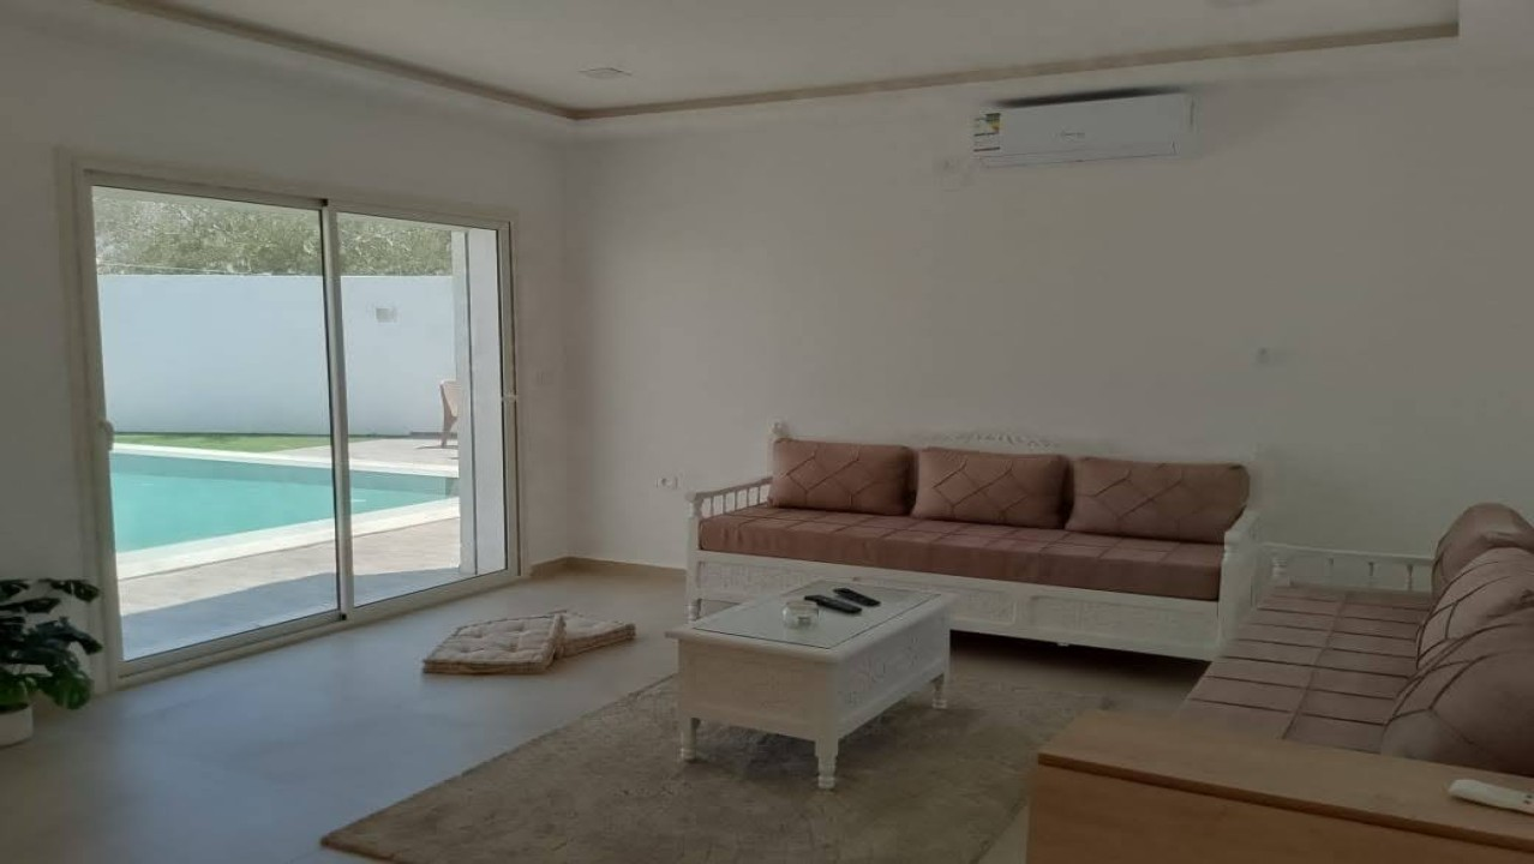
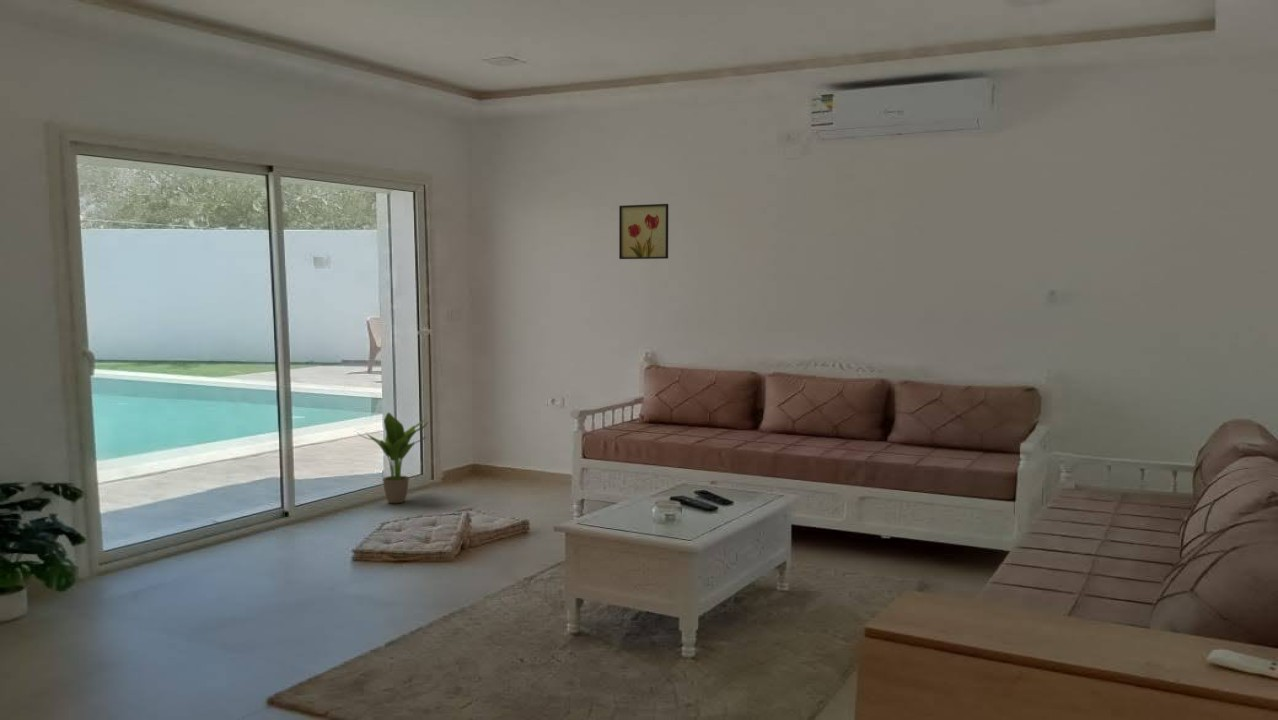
+ wall art [618,203,669,260]
+ potted plant [358,412,430,504]
